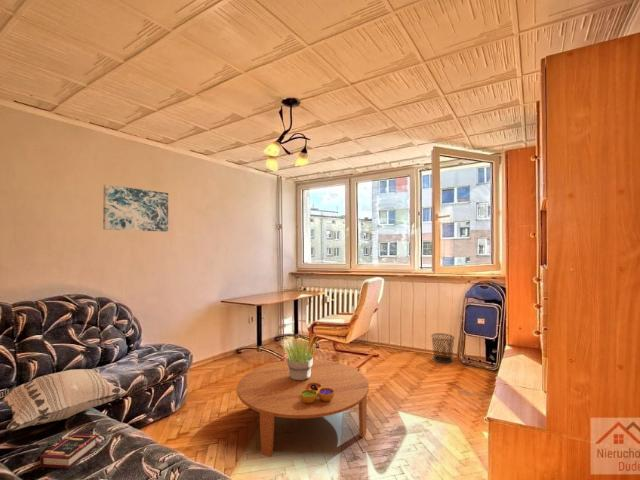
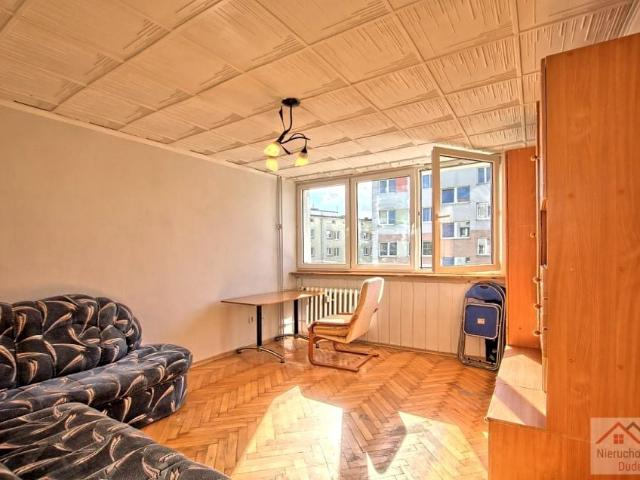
- waste bin [430,332,456,364]
- book [39,433,100,469]
- potted plant [280,335,322,380]
- decorative bowl [300,383,334,403]
- decorative pillow [0,368,128,432]
- coffee table [236,358,370,458]
- wall art [102,184,169,232]
